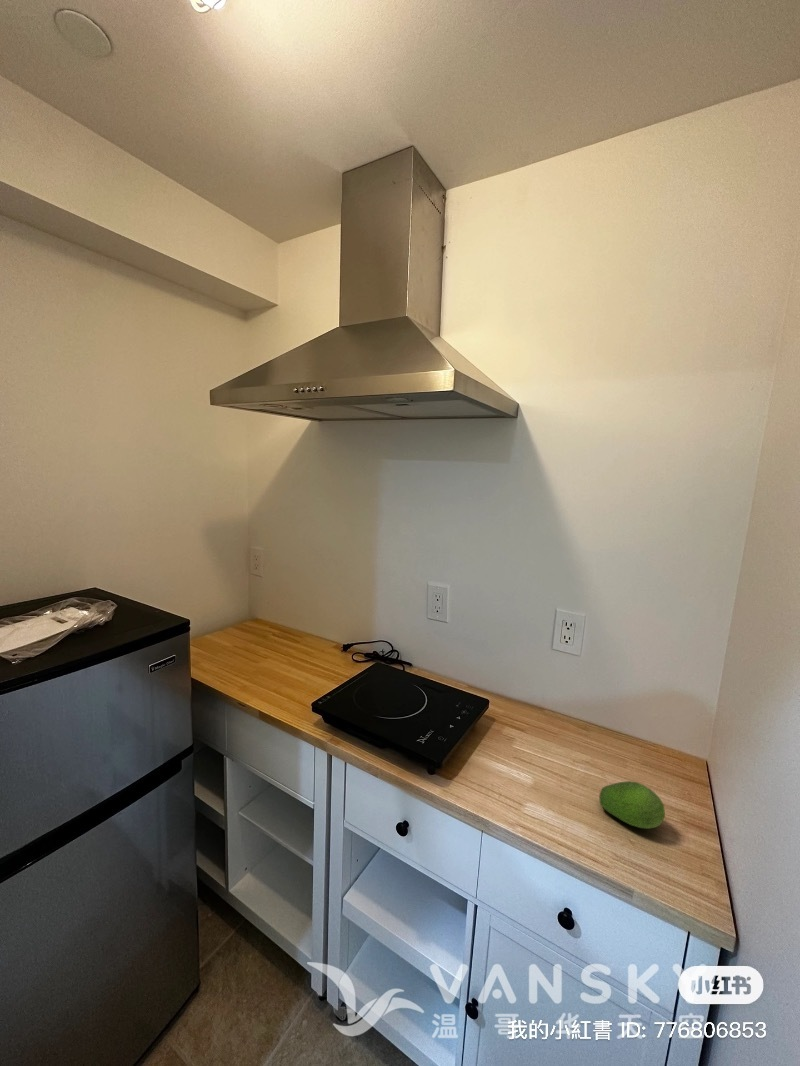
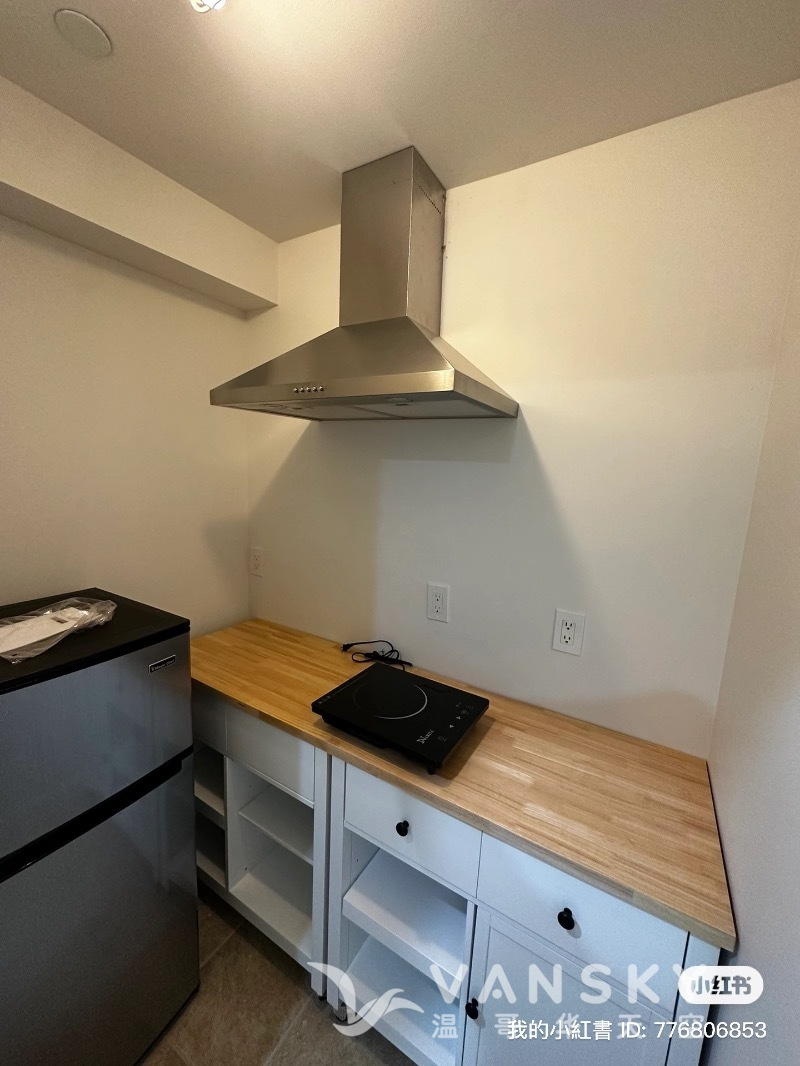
- fruit [598,780,666,830]
